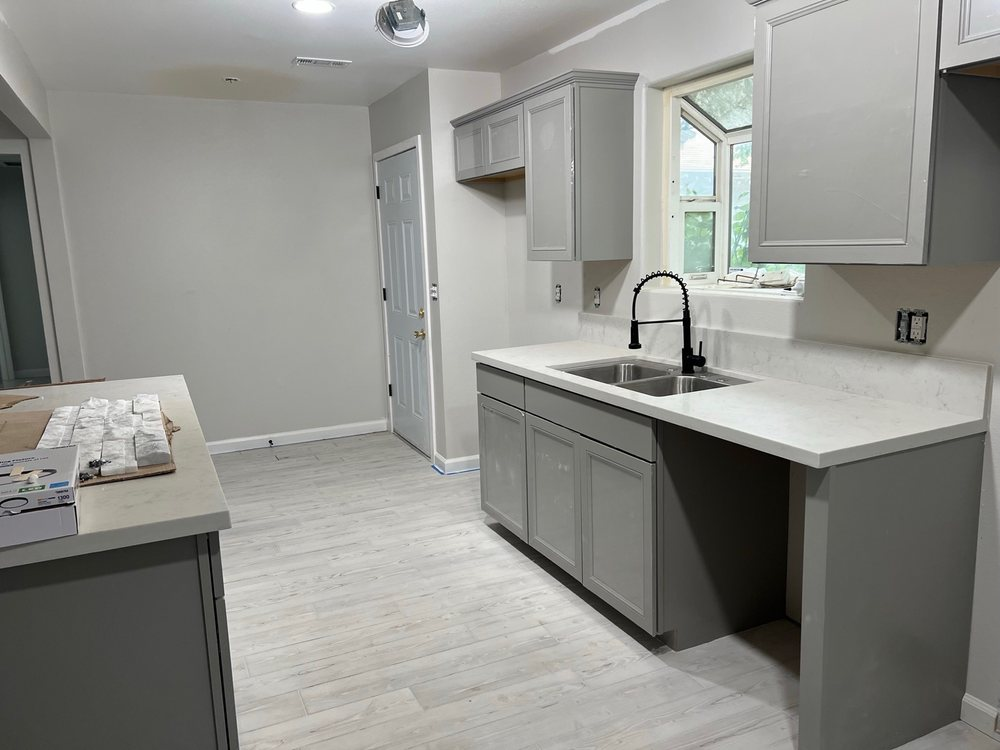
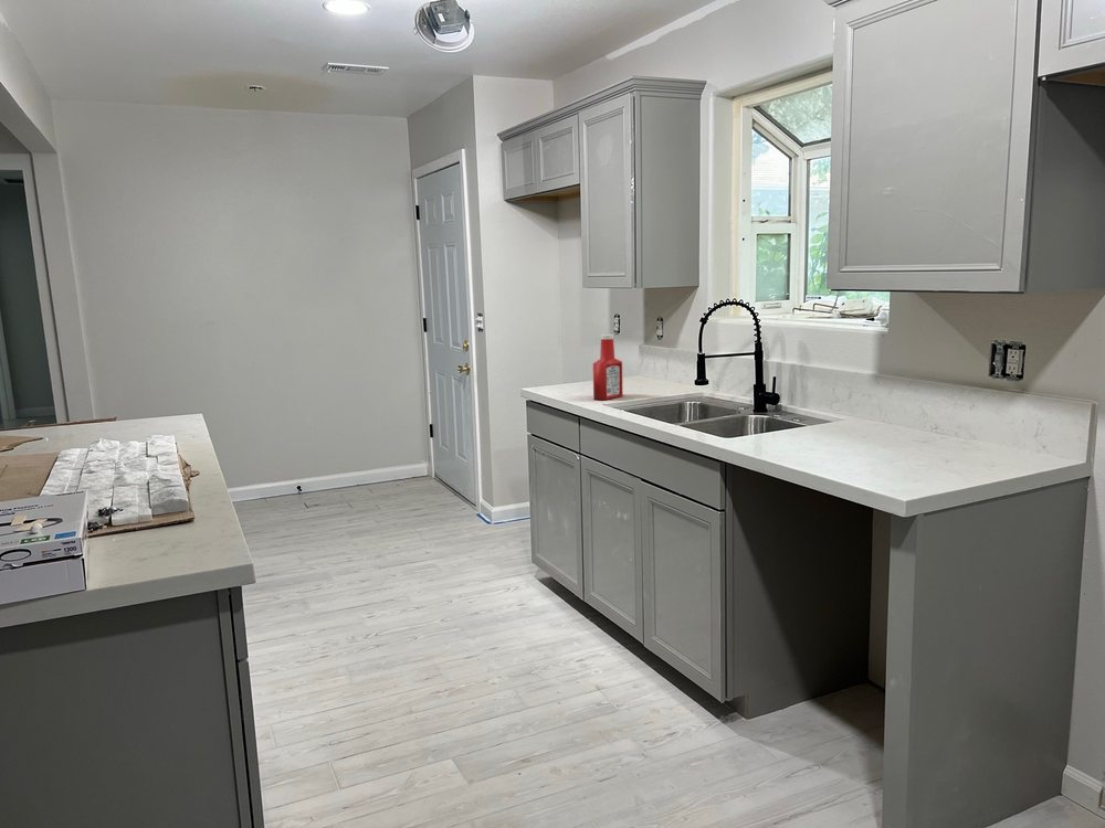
+ soap bottle [592,333,623,401]
